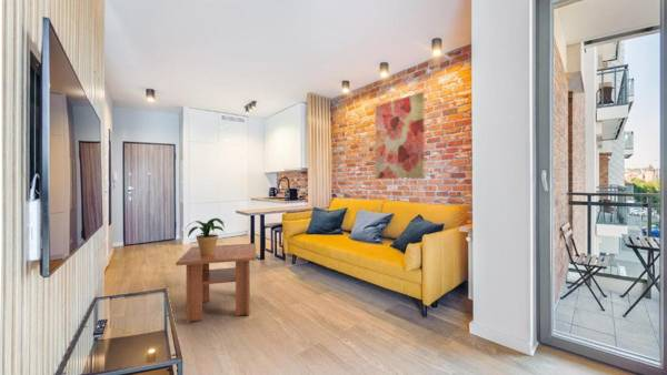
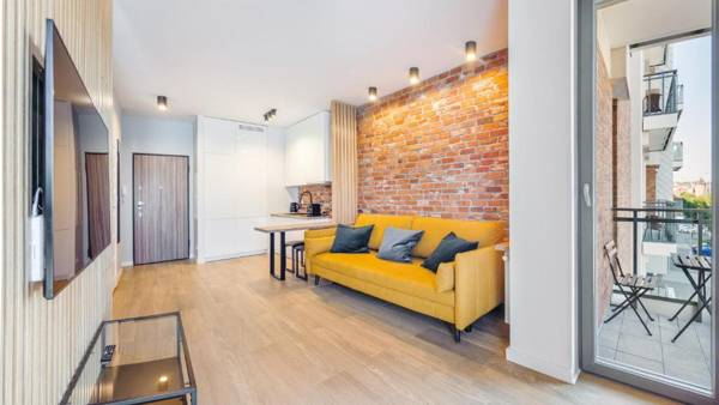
- coffee table [175,243,258,324]
- potted plant [185,217,226,256]
- wall art [375,91,426,180]
